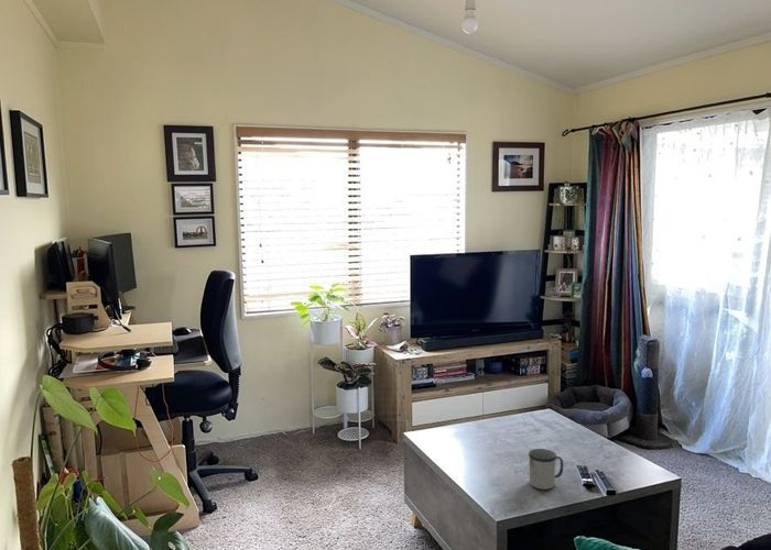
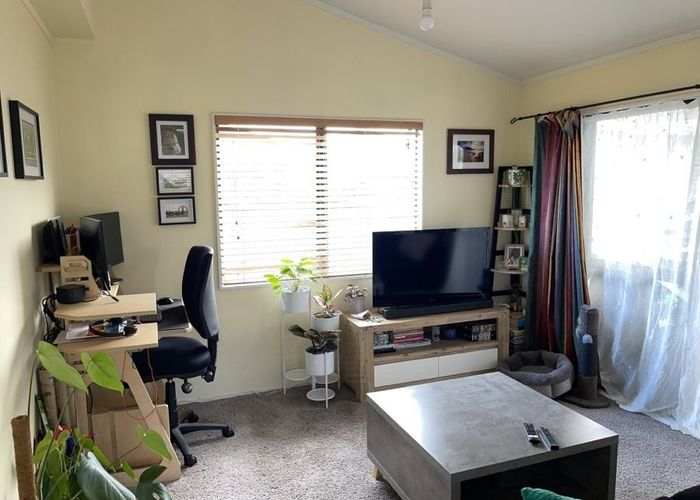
- mug [528,448,564,491]
